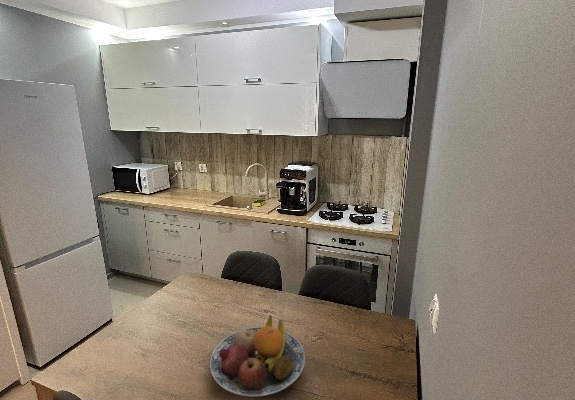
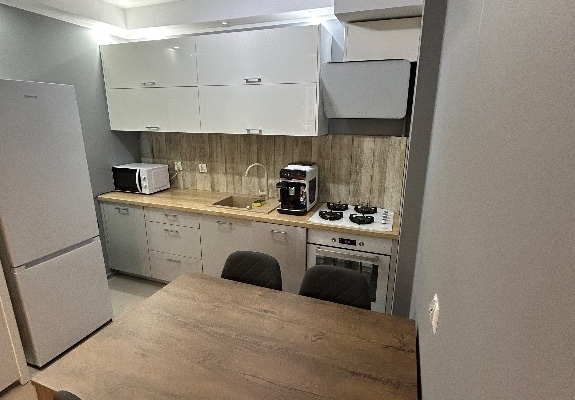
- fruit bowl [209,314,306,398]
